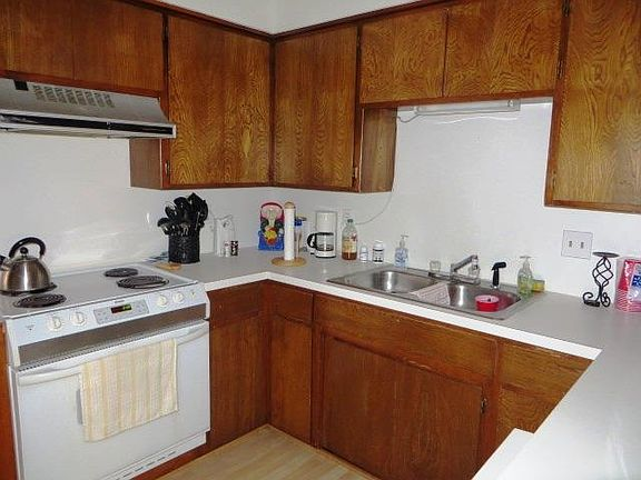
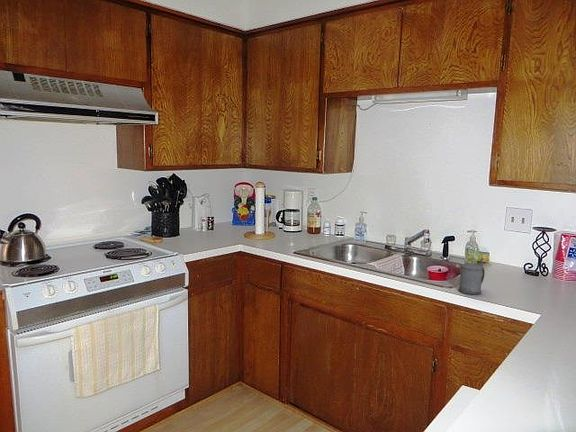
+ beer stein [457,257,486,295]
